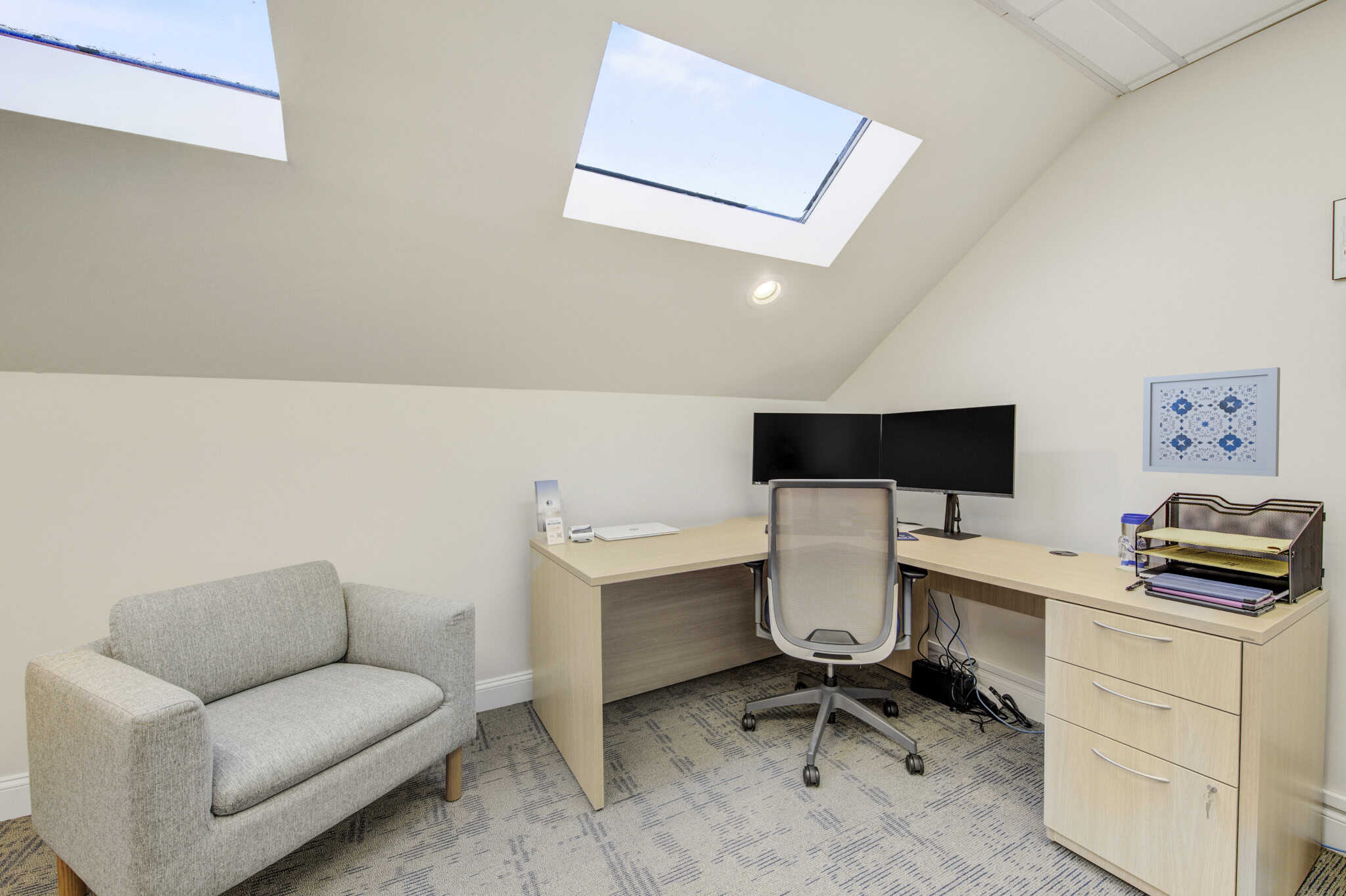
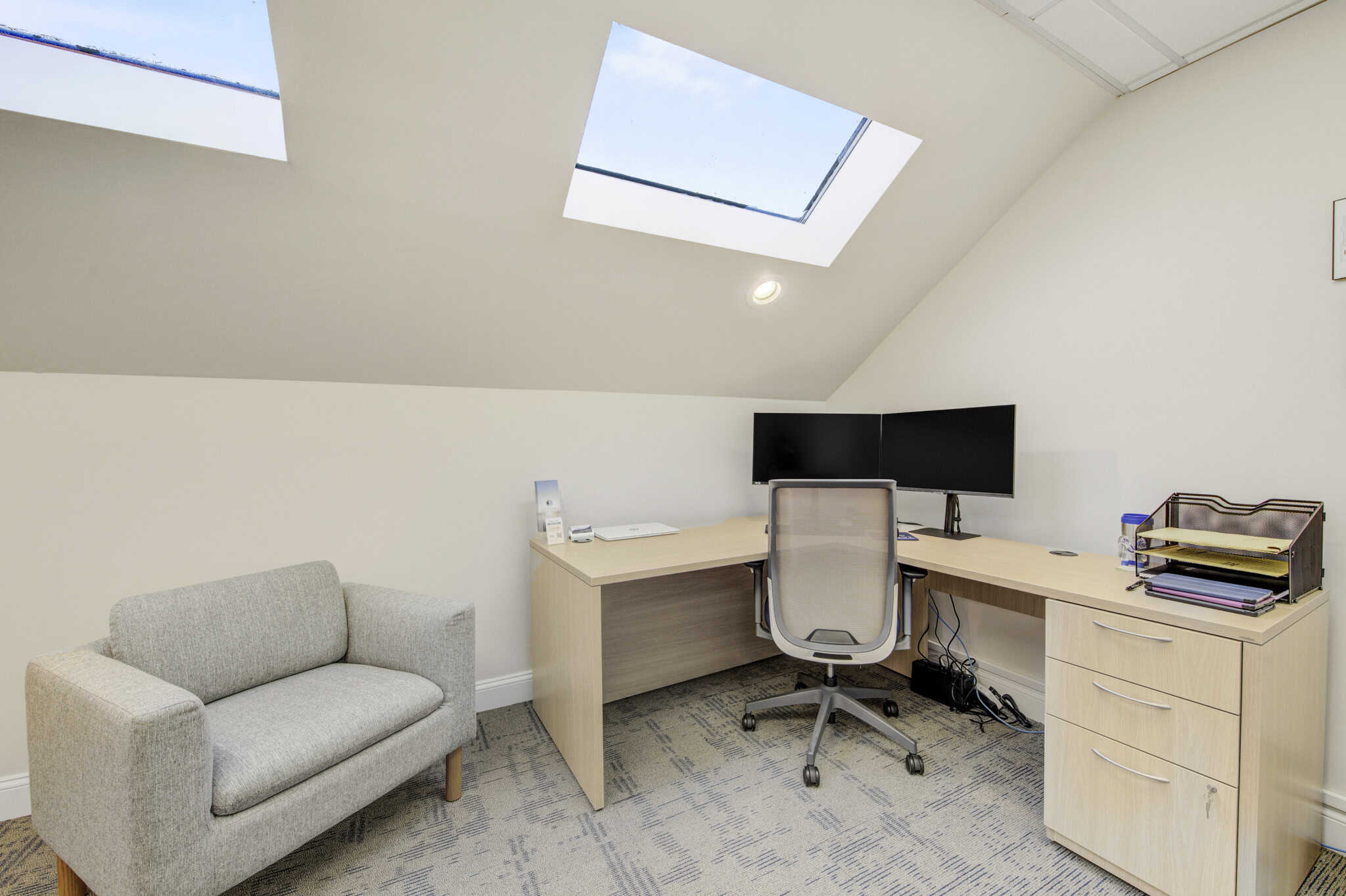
- wall art [1142,367,1281,478]
